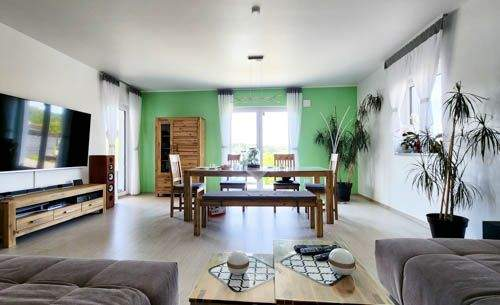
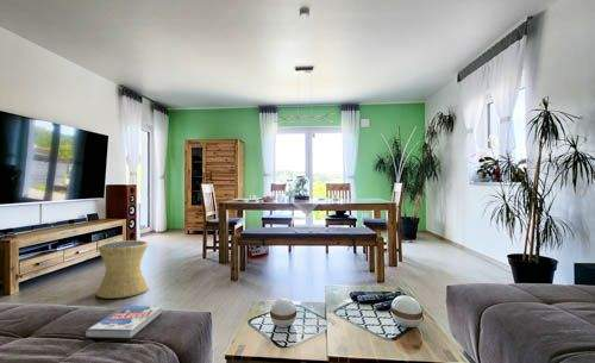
+ side table [95,239,150,300]
+ book [83,305,163,340]
